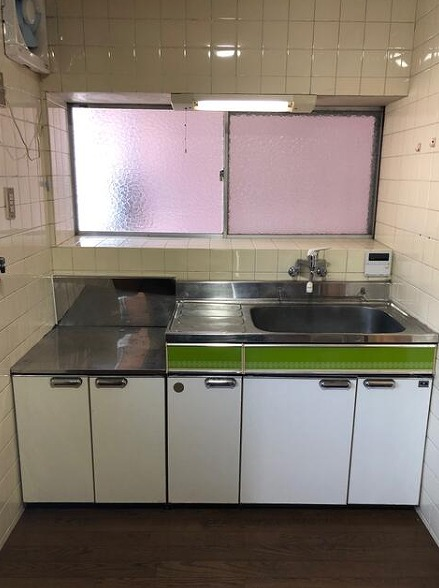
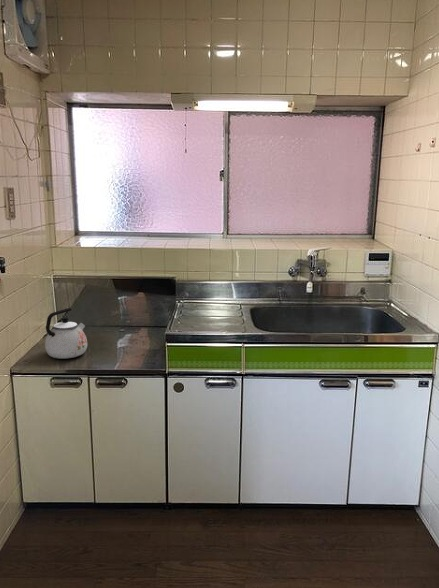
+ kettle [44,307,88,360]
